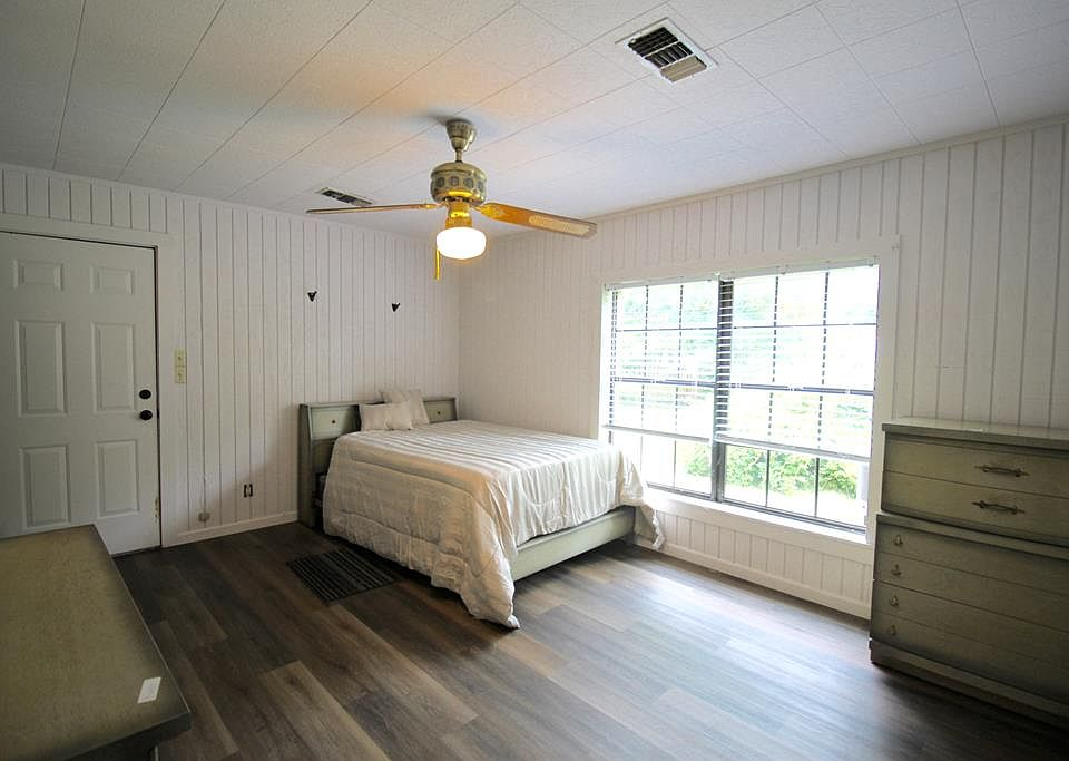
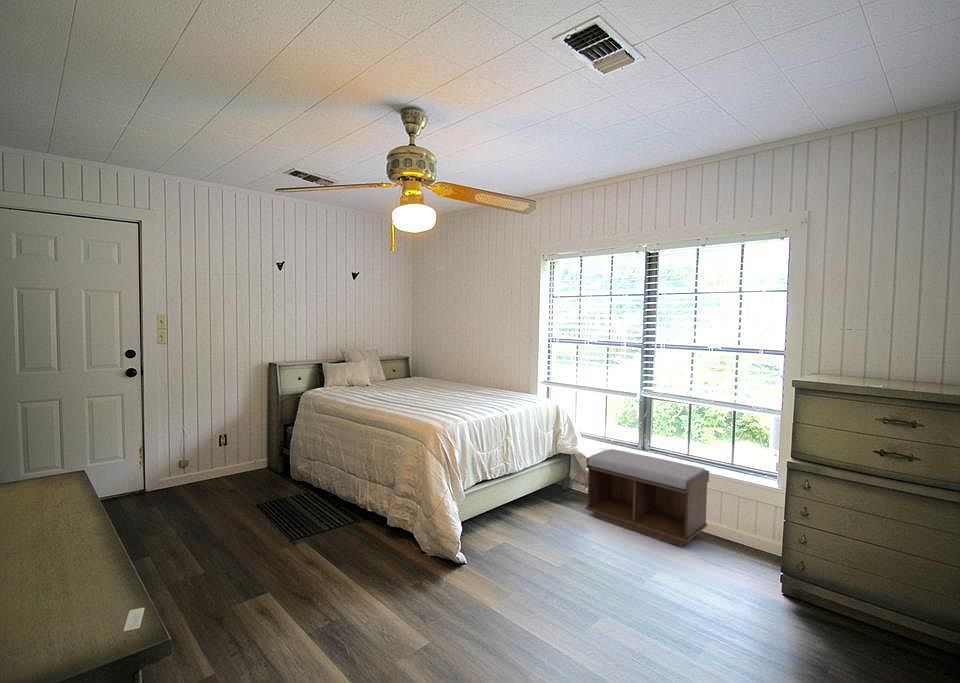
+ bench [584,448,710,548]
